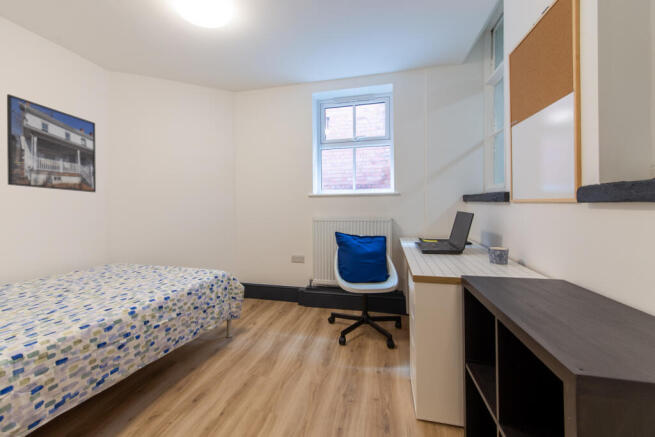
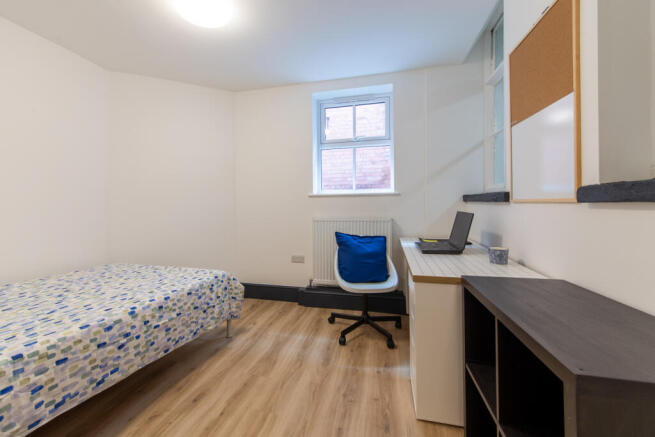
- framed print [6,93,97,193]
